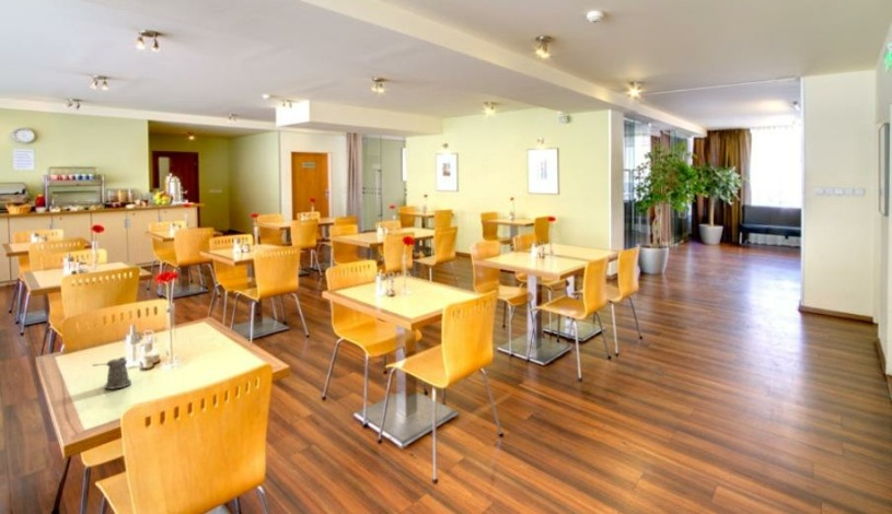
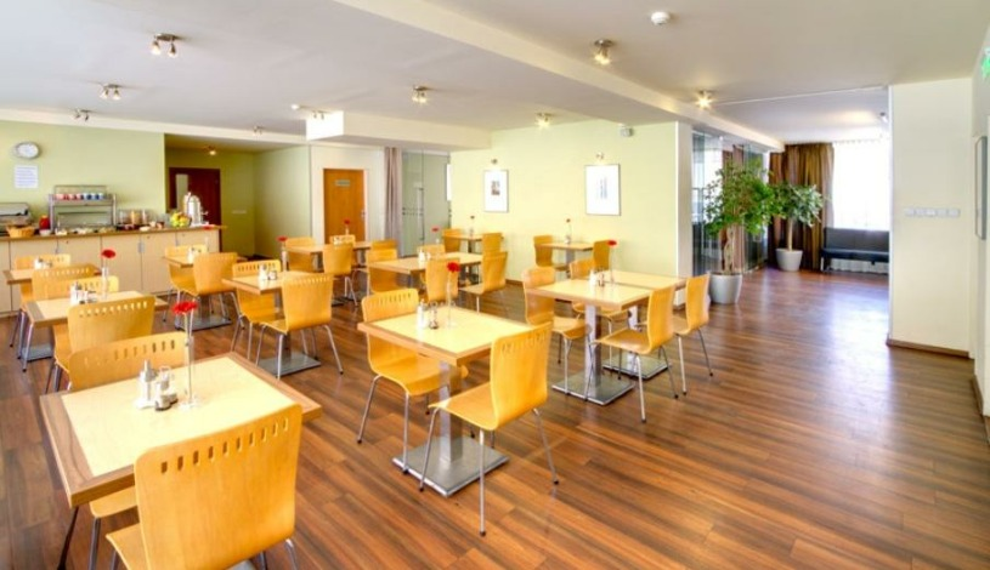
- pepper shaker [92,355,132,390]
